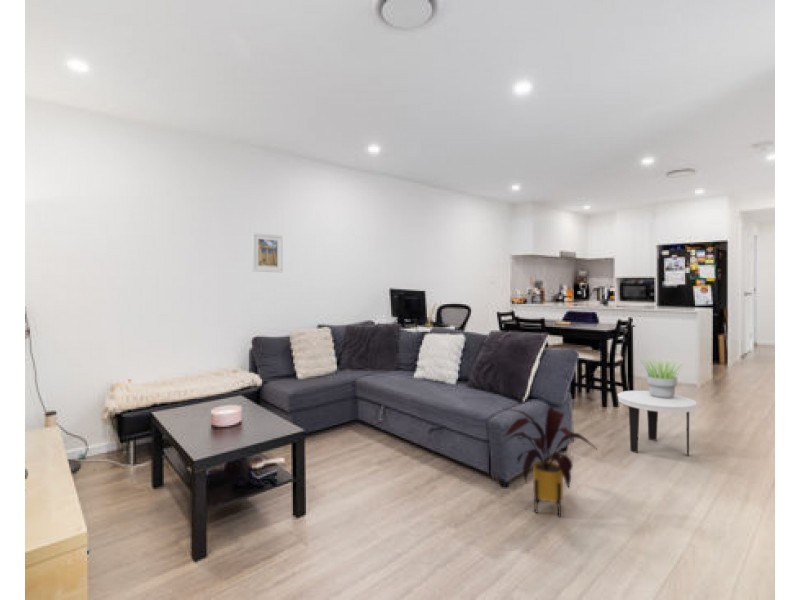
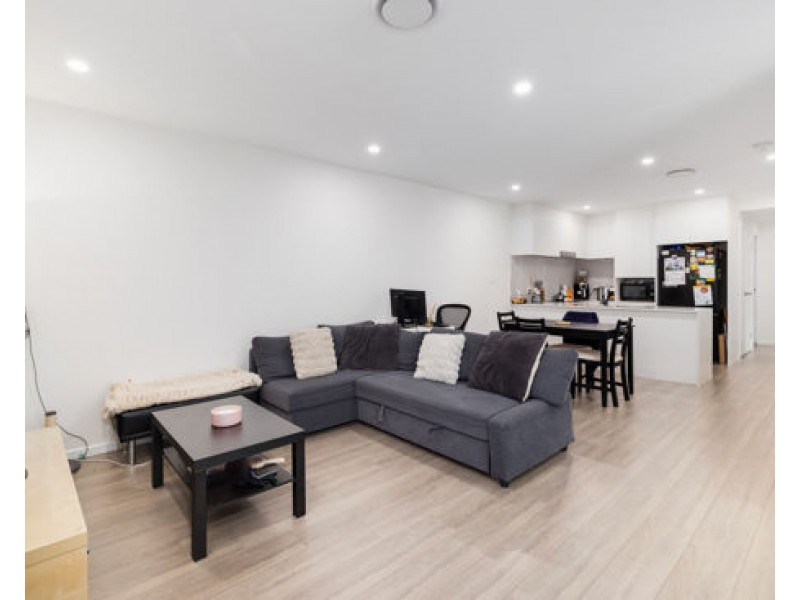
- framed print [251,232,284,274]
- side table [617,390,698,457]
- potted plant [640,356,682,398]
- house plant [501,405,597,518]
